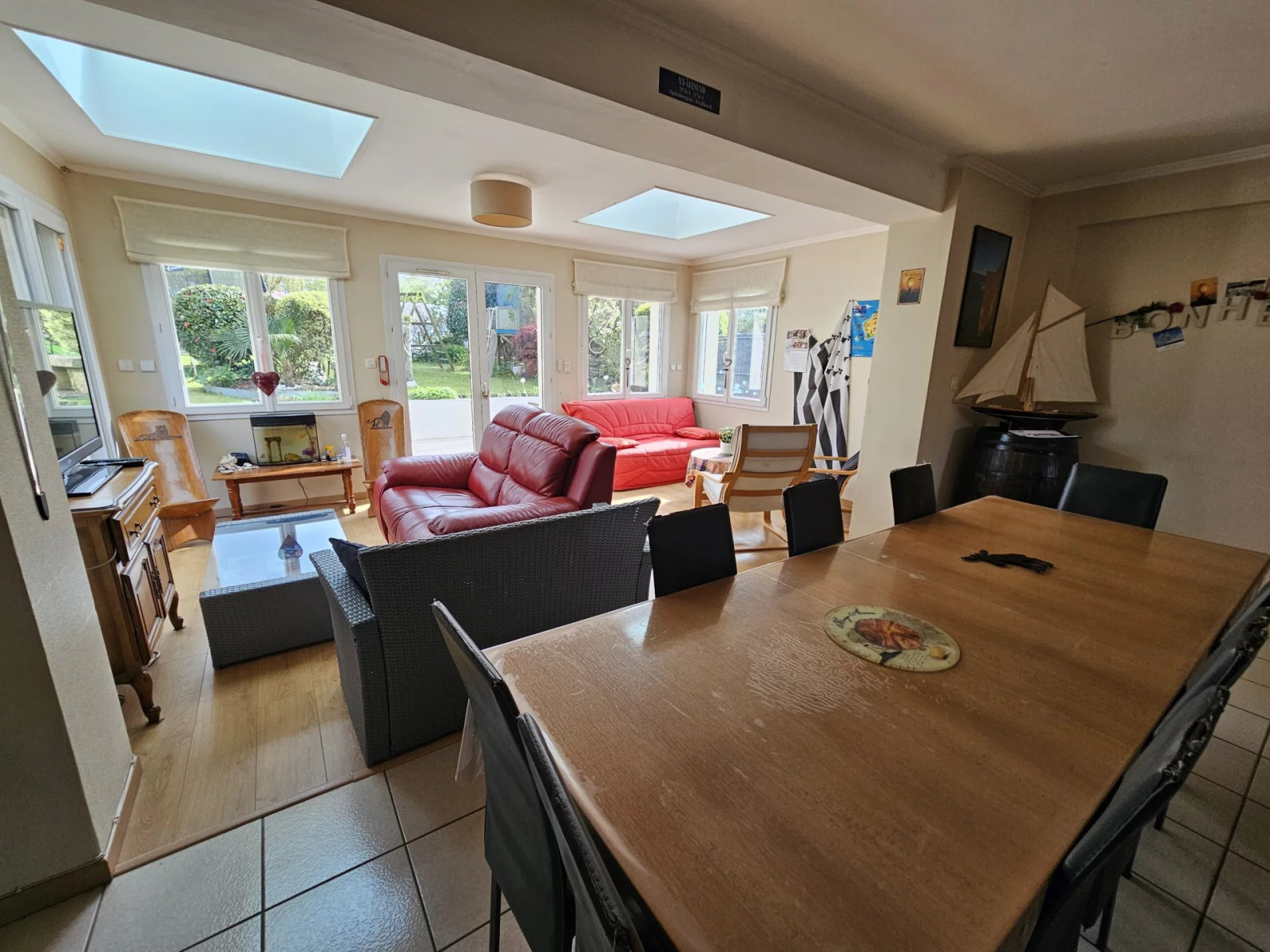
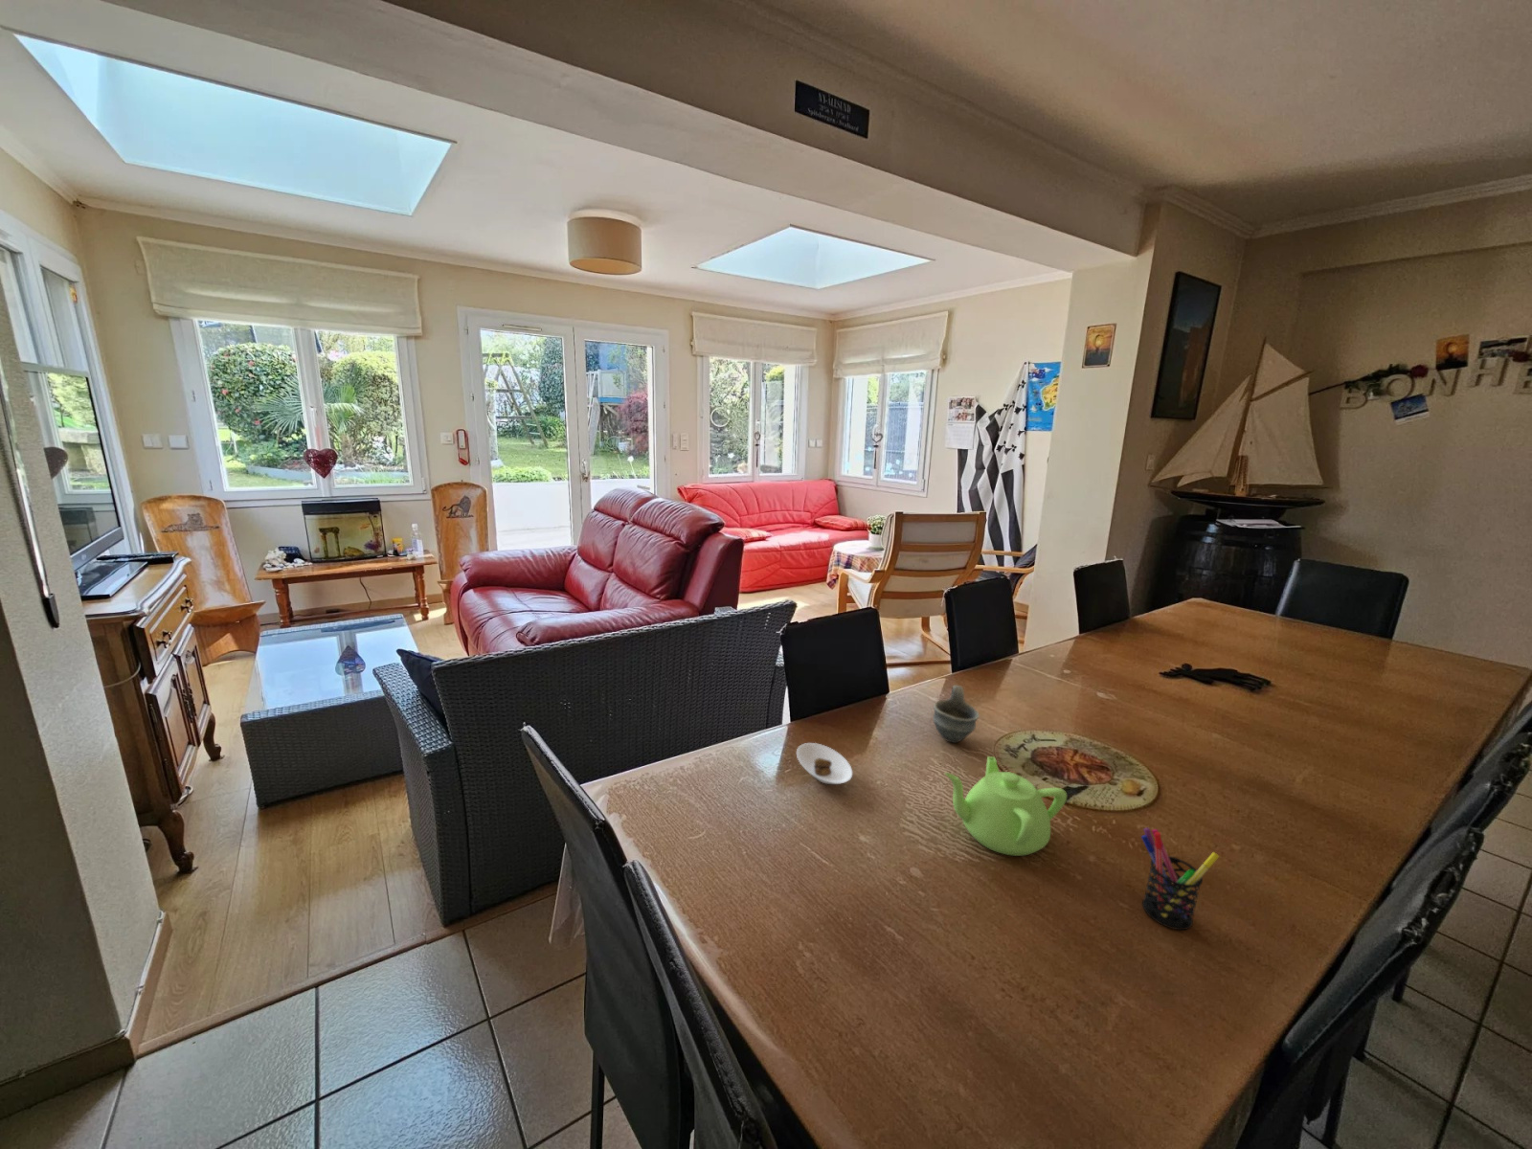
+ teapot [945,756,1068,857]
+ saucer [796,742,853,786]
+ cup [932,684,981,743]
+ pen holder [1140,827,1221,931]
